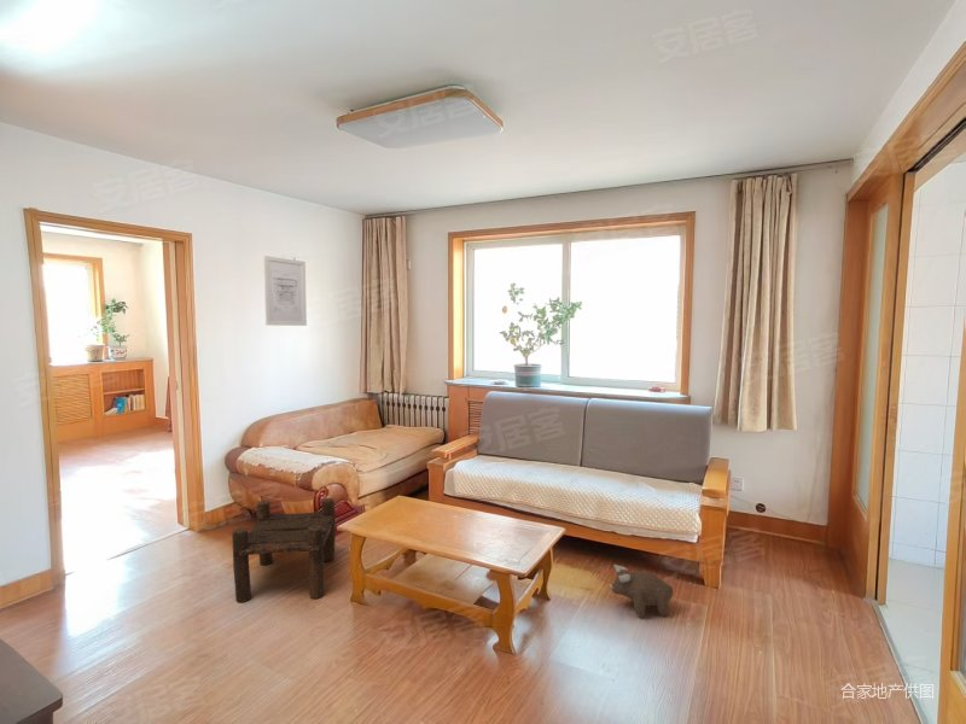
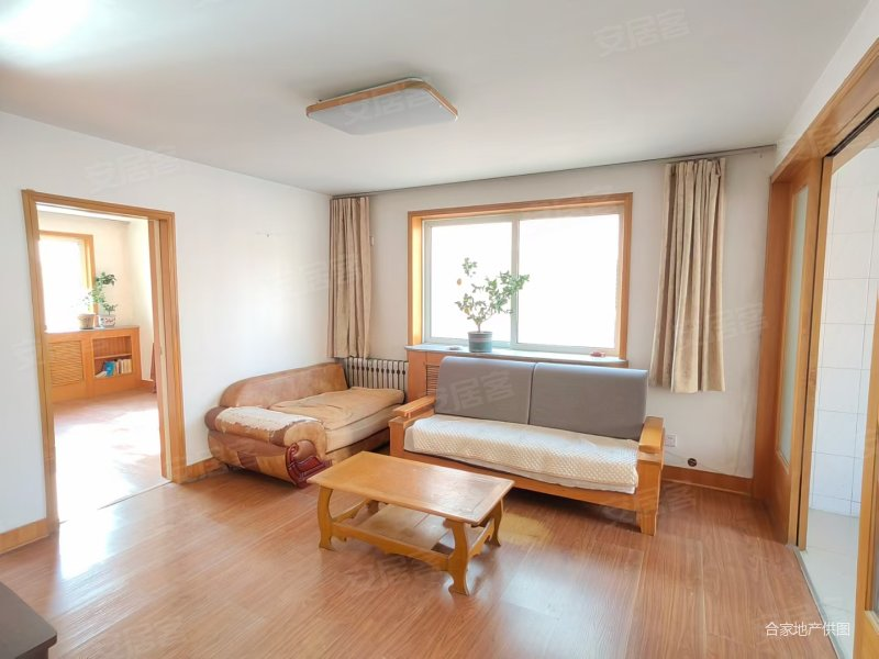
- stool [231,497,337,603]
- wall art [262,255,308,327]
- plush toy [609,564,674,619]
